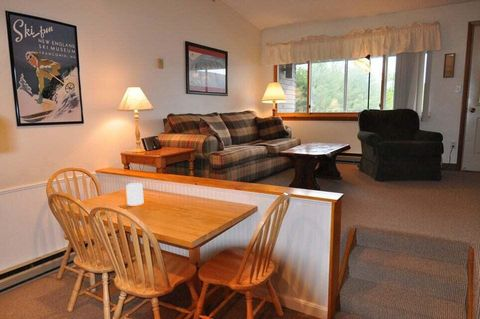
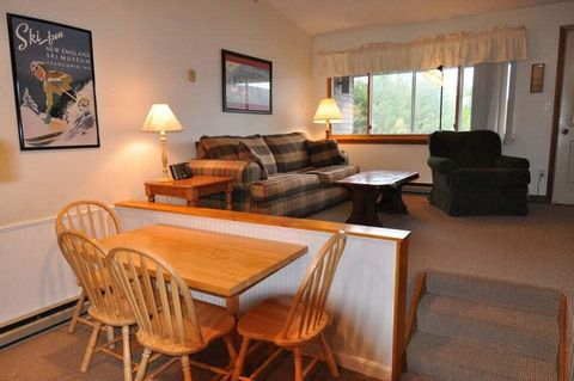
- cup [125,182,144,206]
